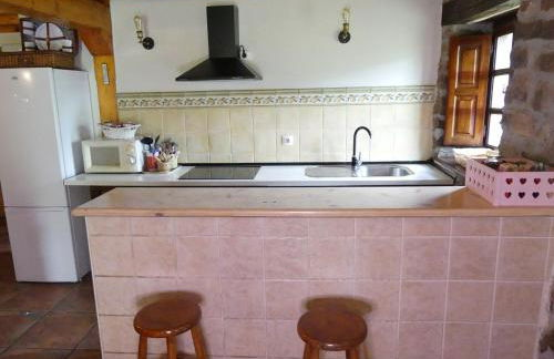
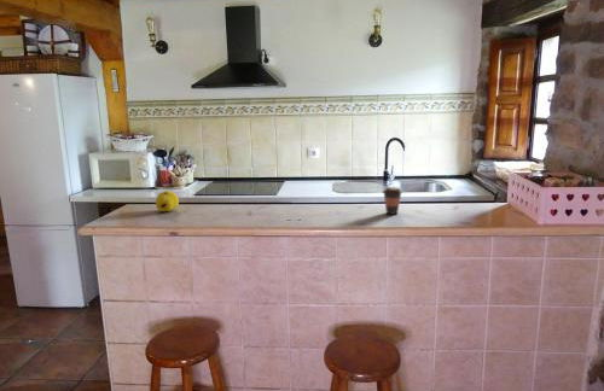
+ coffee cup [382,186,403,216]
+ fruit [155,189,180,212]
